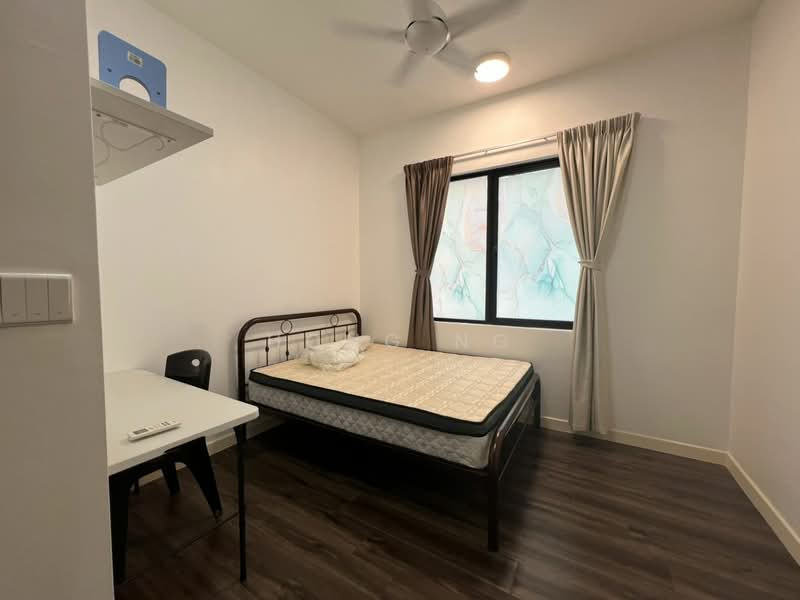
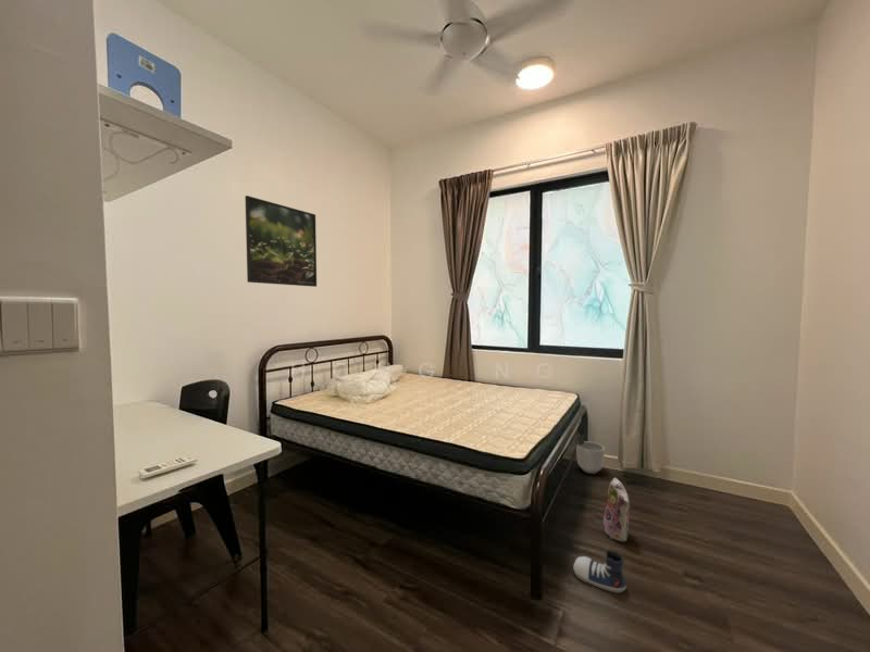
+ planter [575,440,606,475]
+ plush toy [602,477,632,543]
+ shoe [572,549,627,594]
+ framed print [244,195,318,288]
